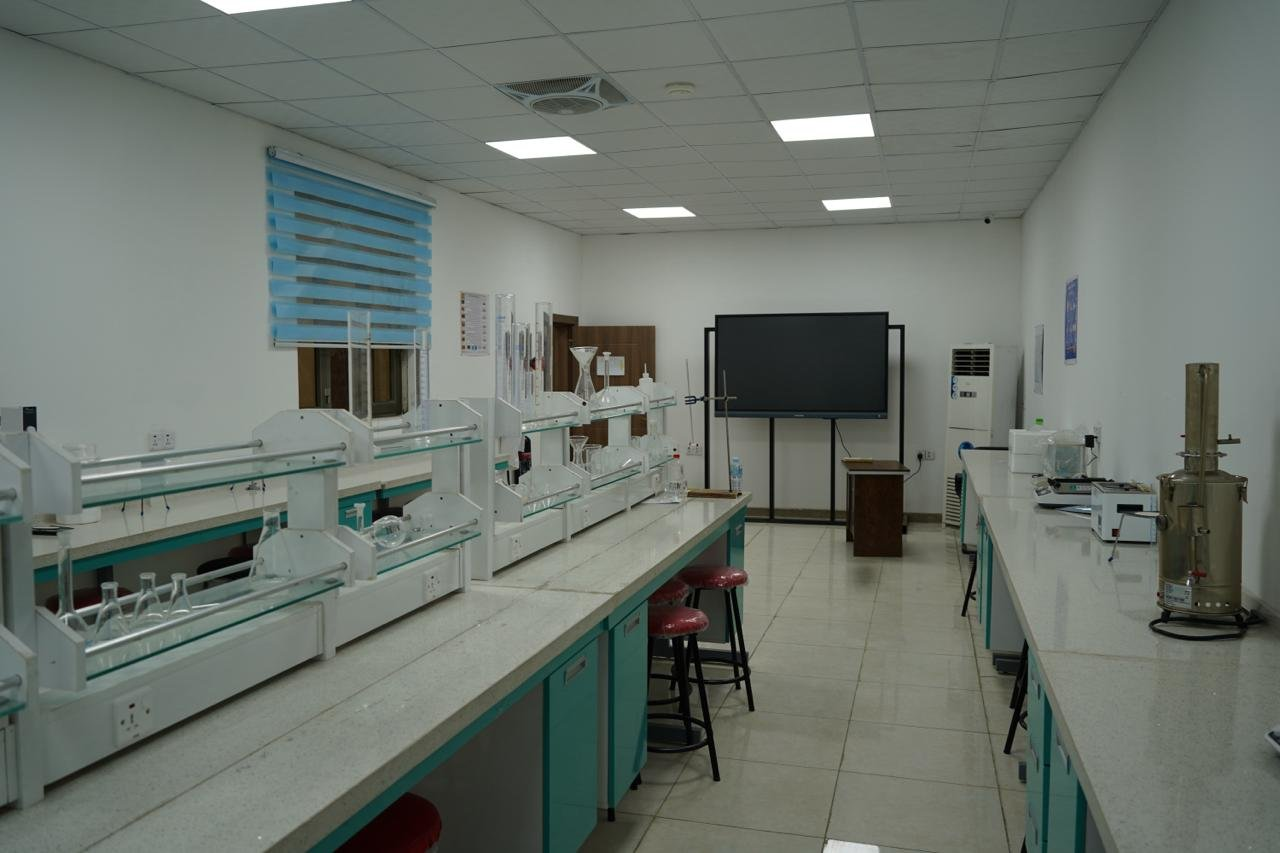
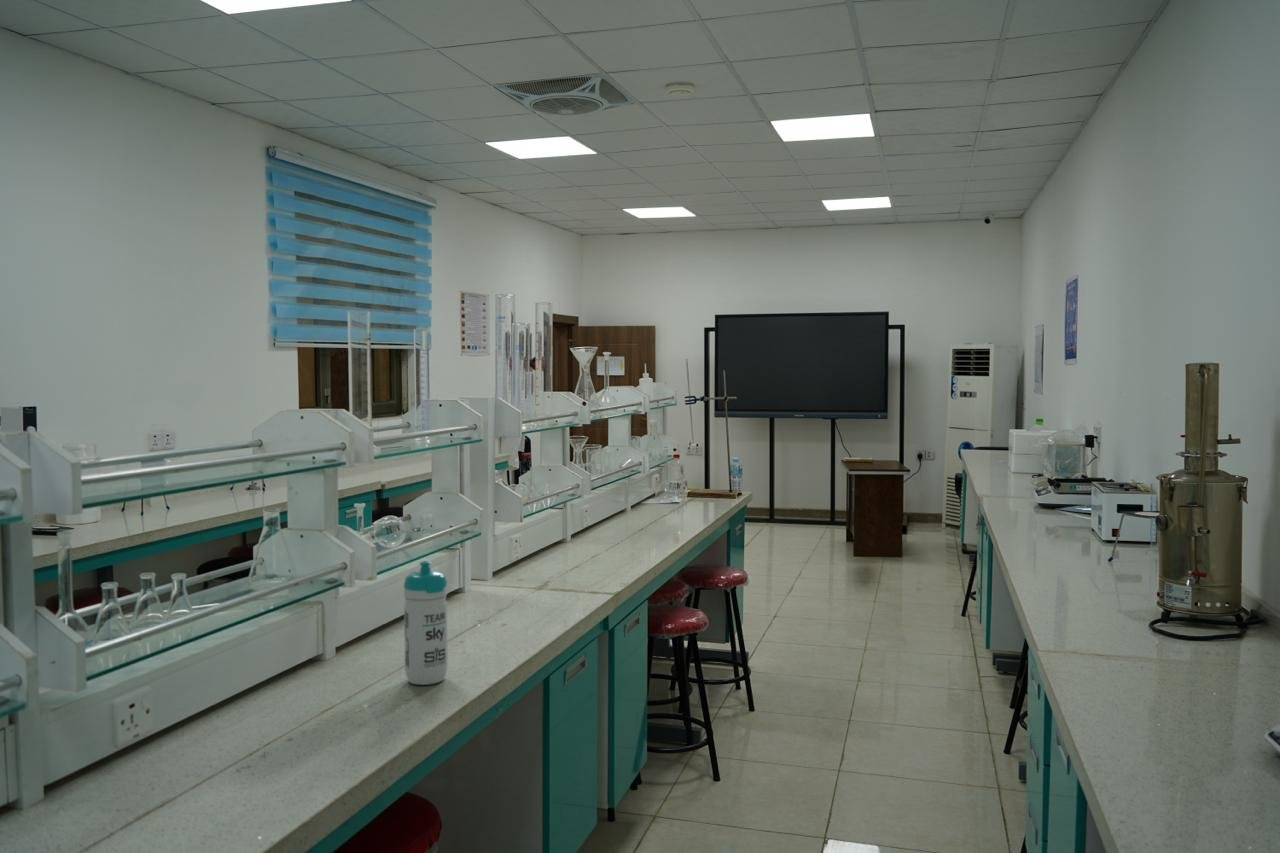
+ water bottle [403,560,449,686]
